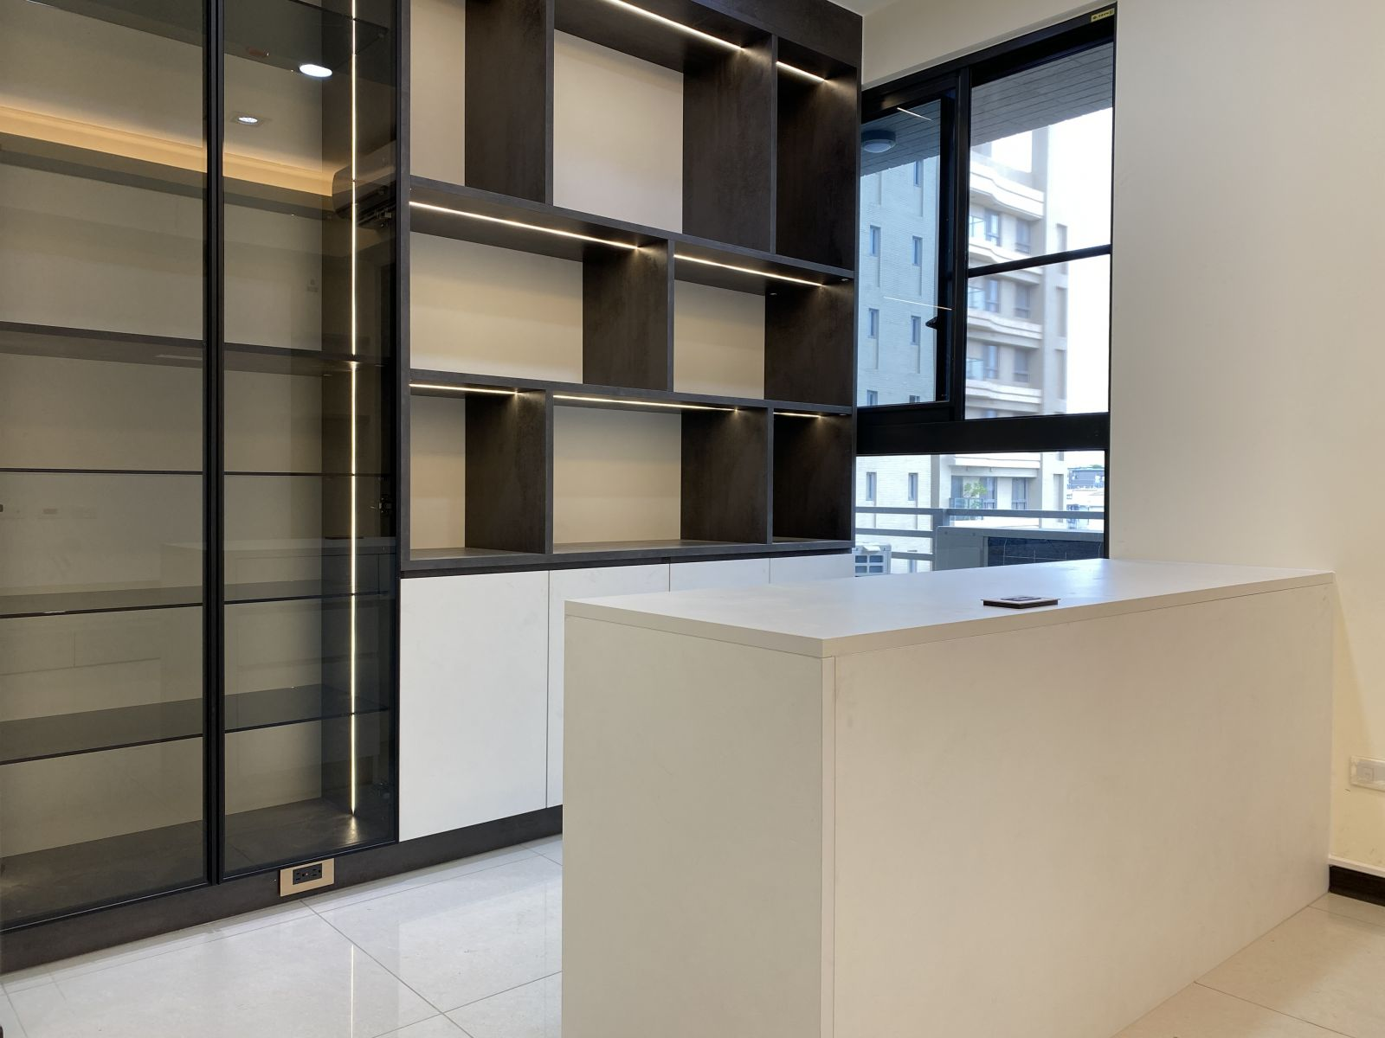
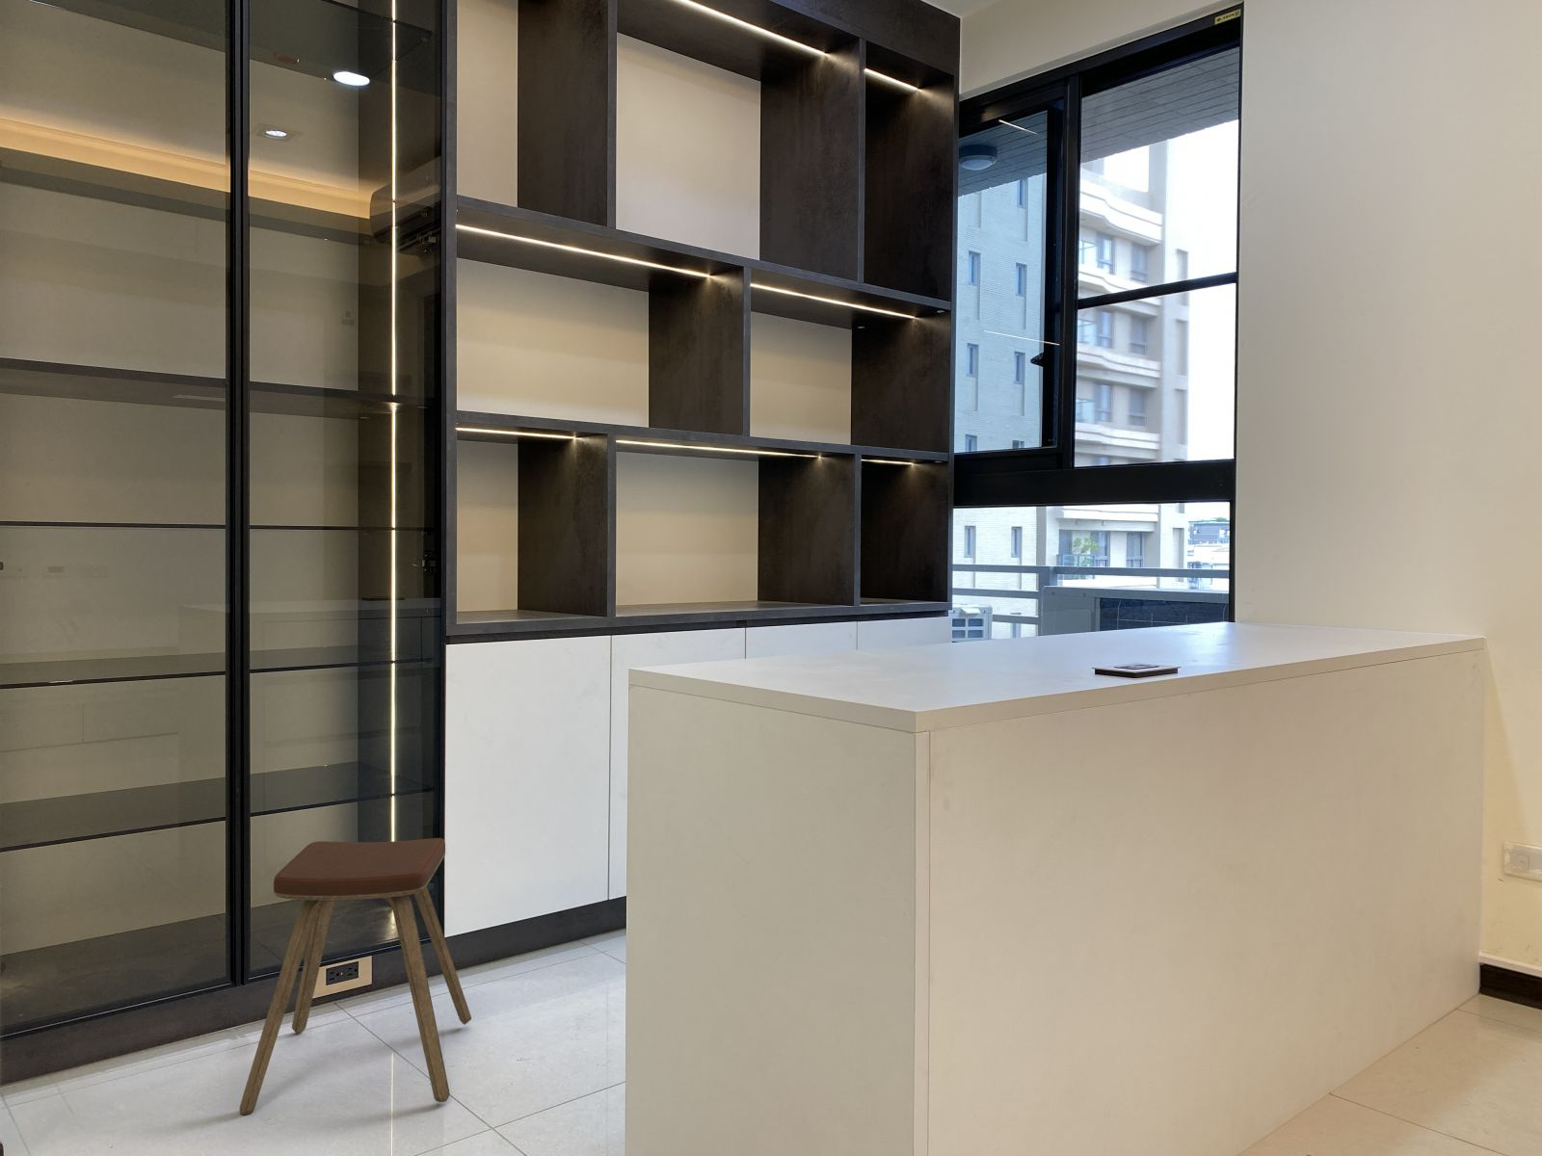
+ music stool [239,837,472,1116]
